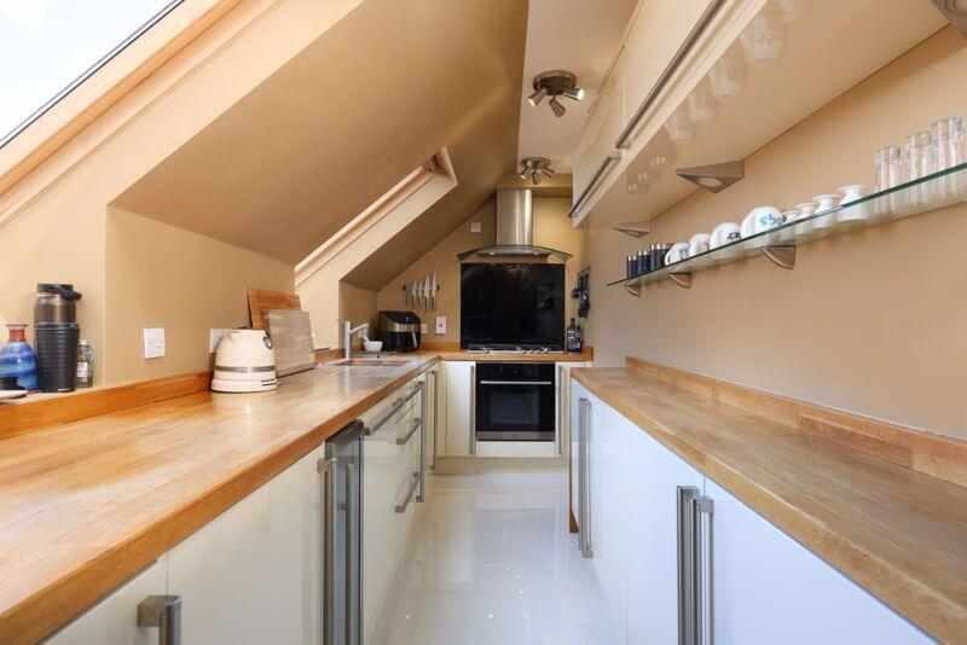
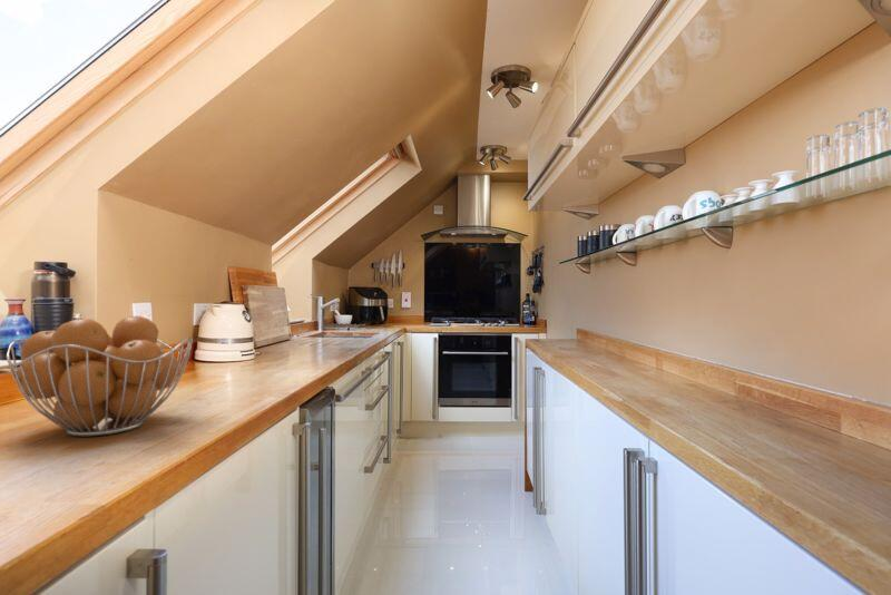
+ fruit basket [6,315,194,438]
